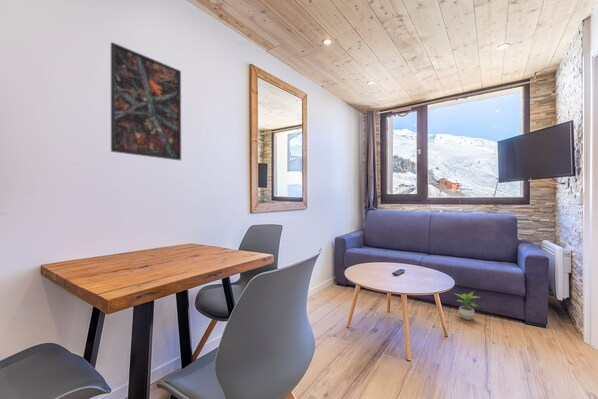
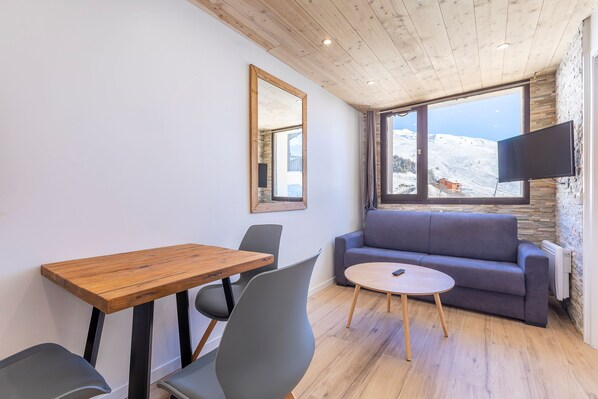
- potted plant [453,291,480,321]
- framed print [110,41,182,161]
